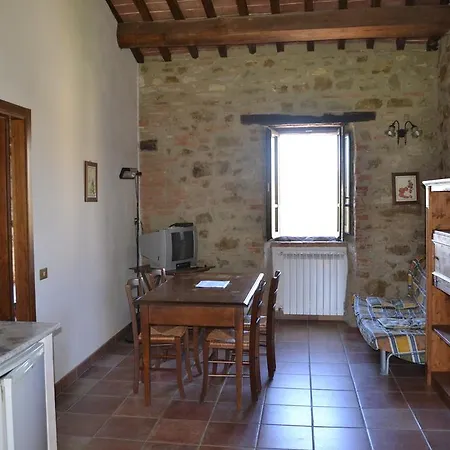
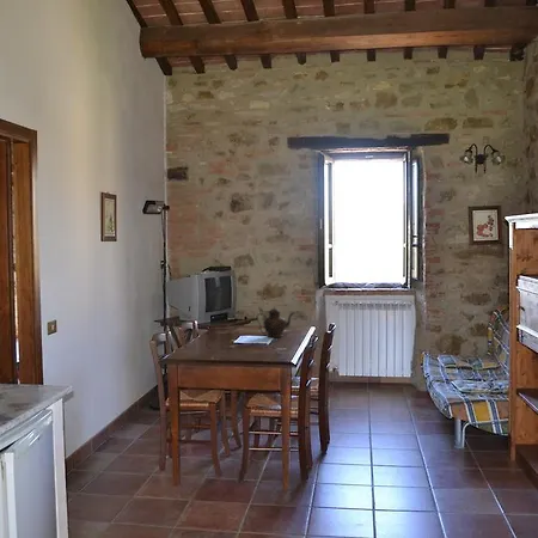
+ teapot [256,306,298,338]
